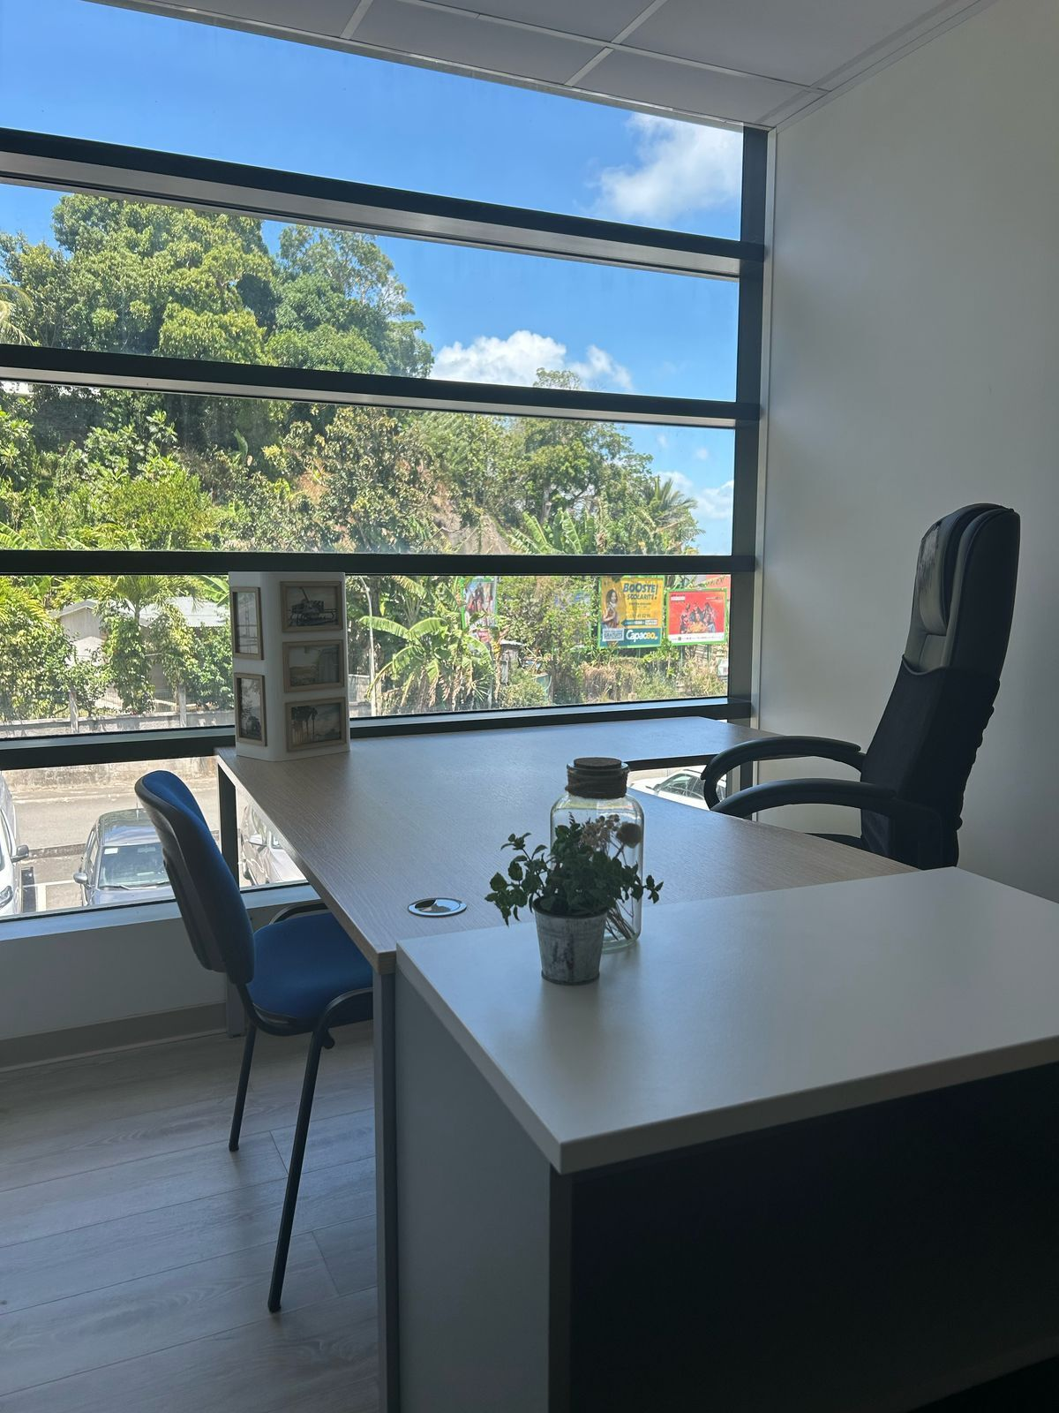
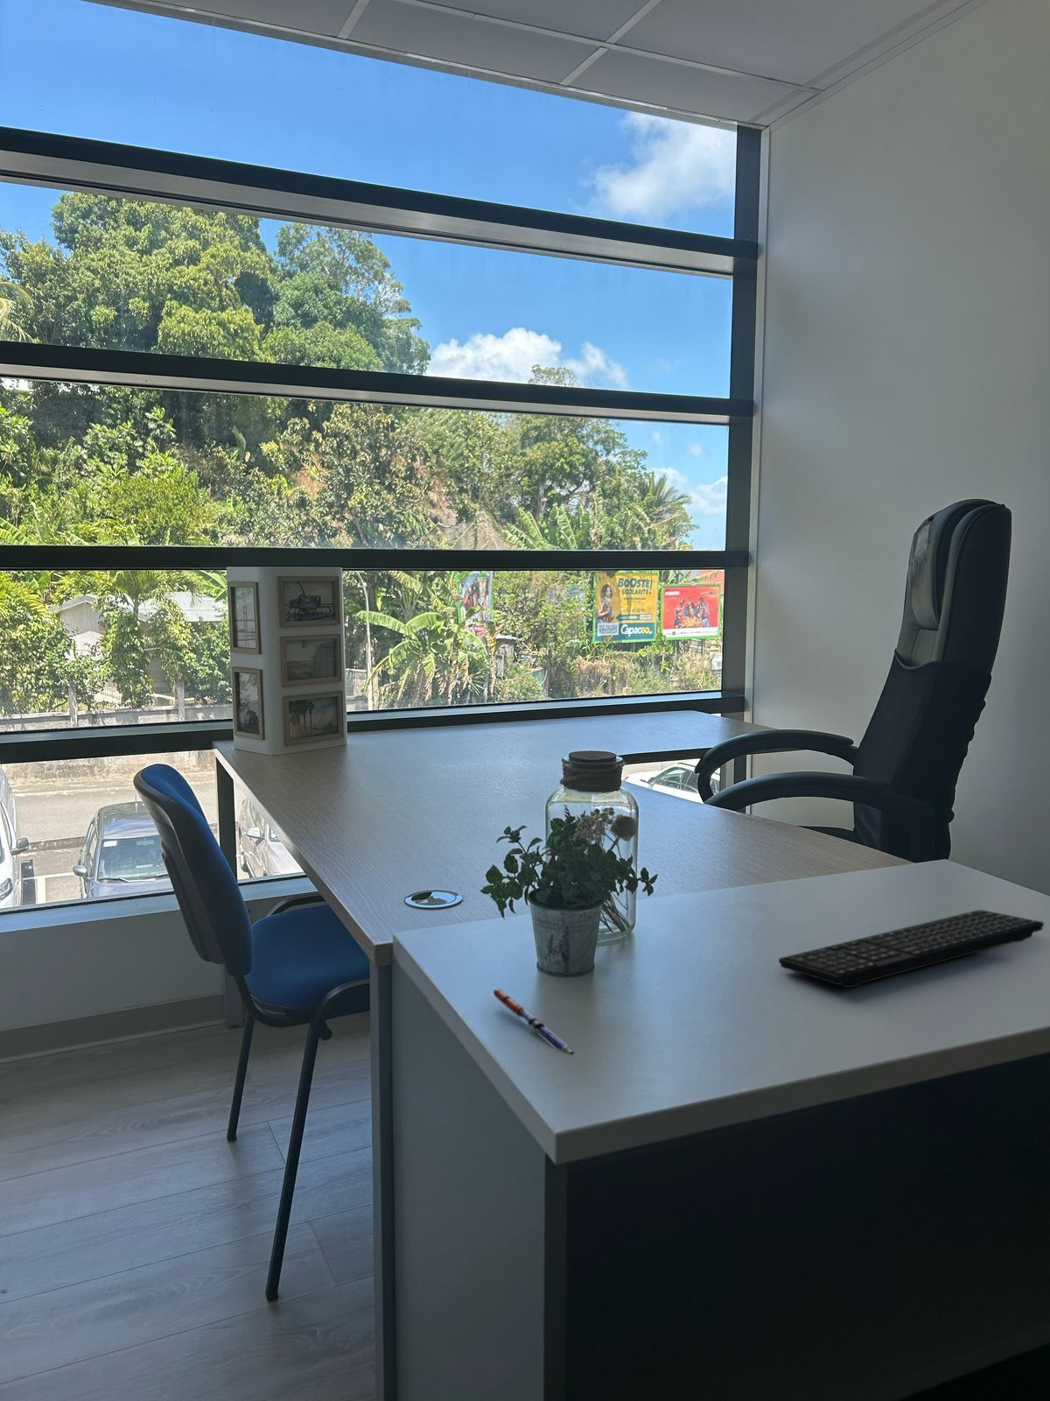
+ keyboard [778,909,1044,988]
+ pen [490,987,574,1055]
